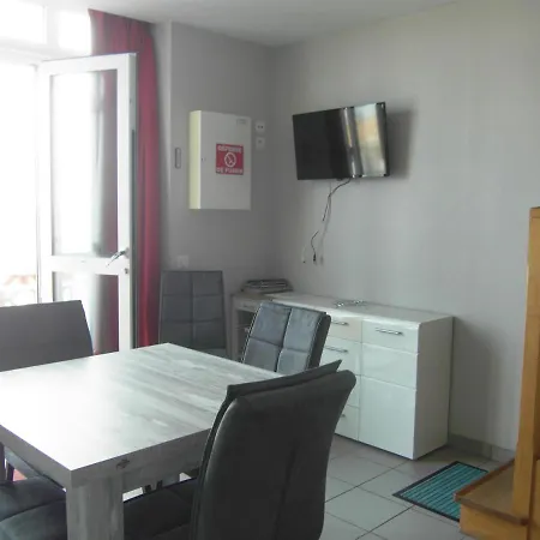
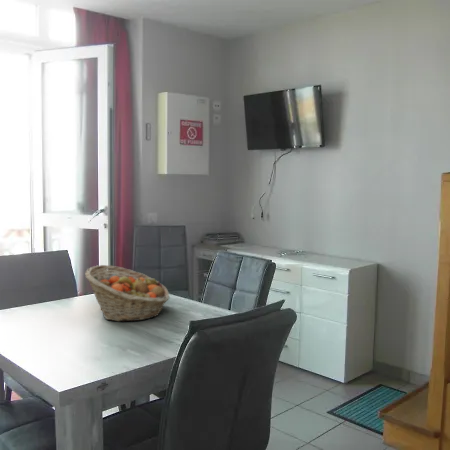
+ fruit basket [84,264,170,323]
